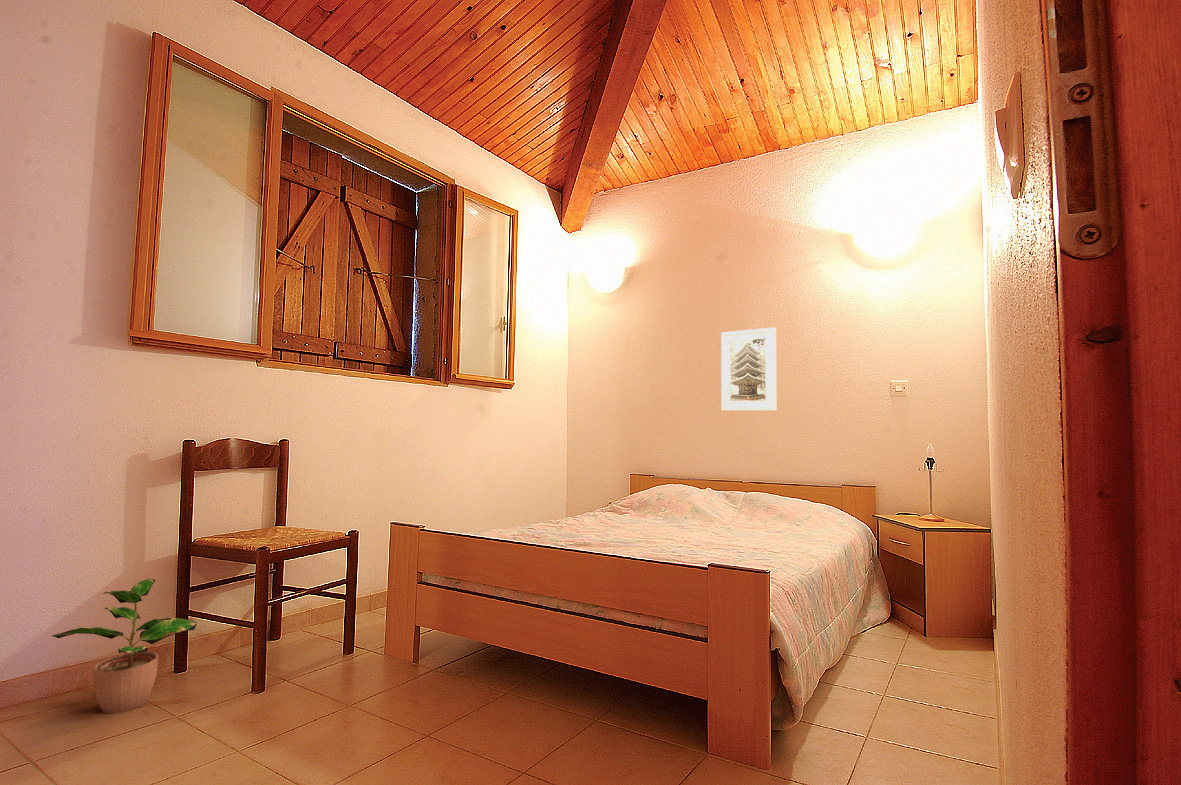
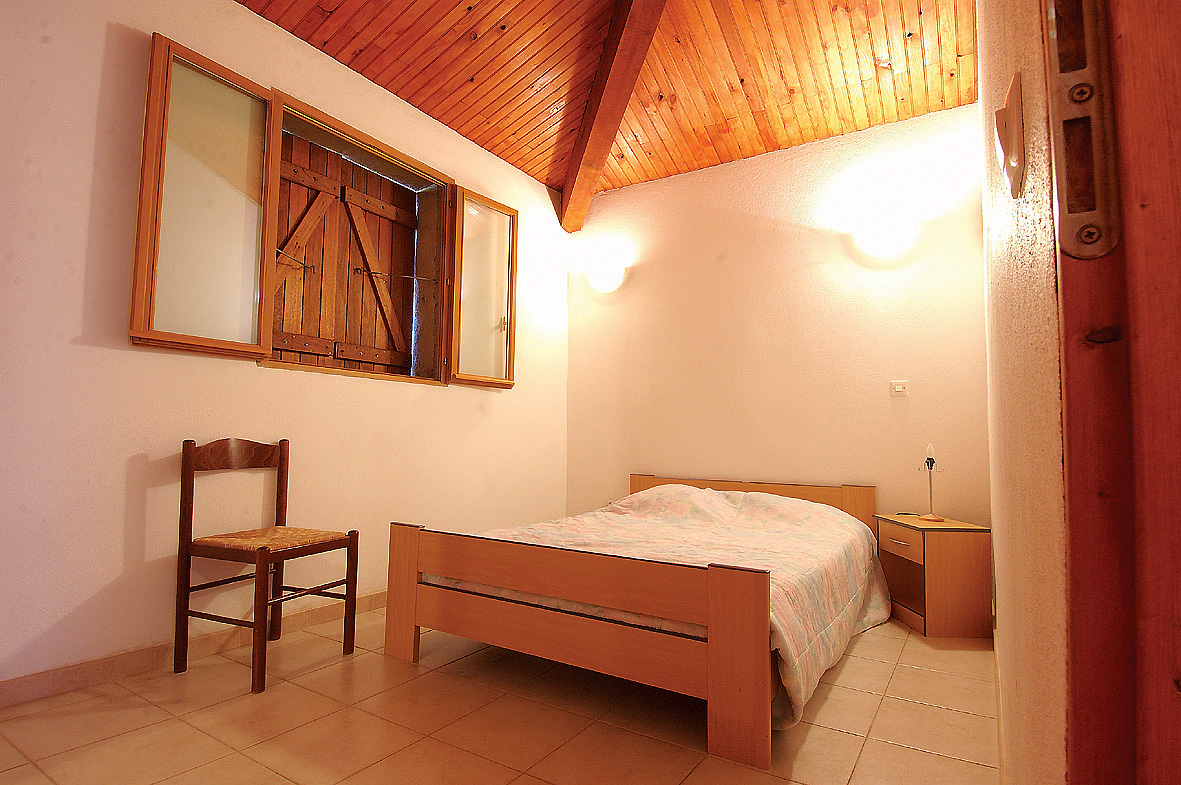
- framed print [720,327,777,412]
- potted plant [51,578,198,714]
